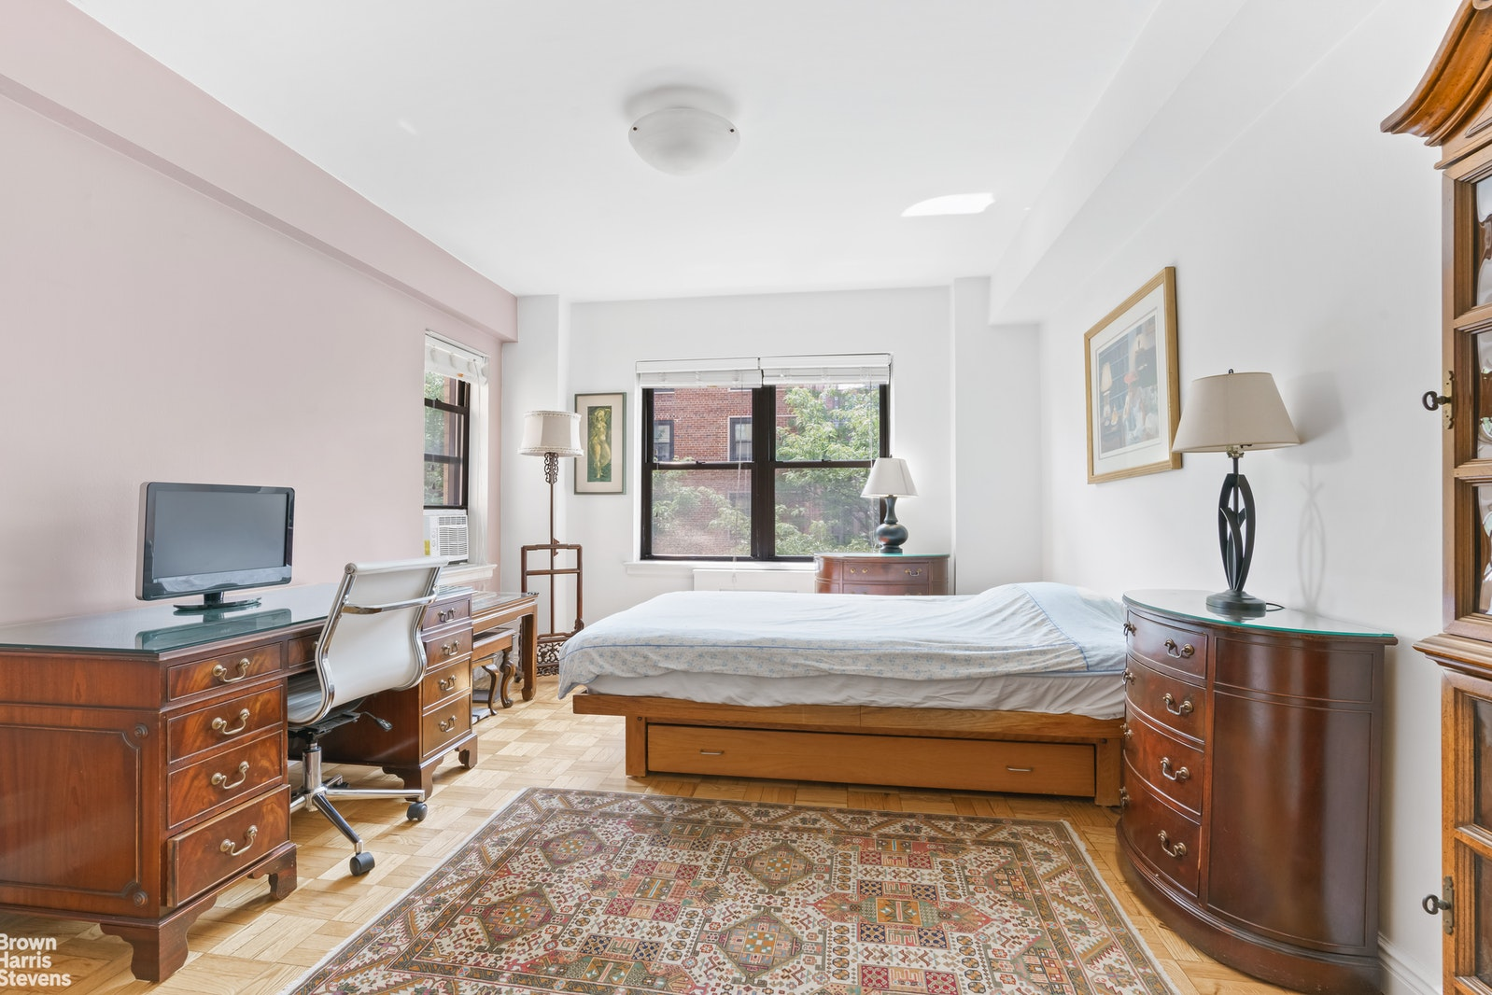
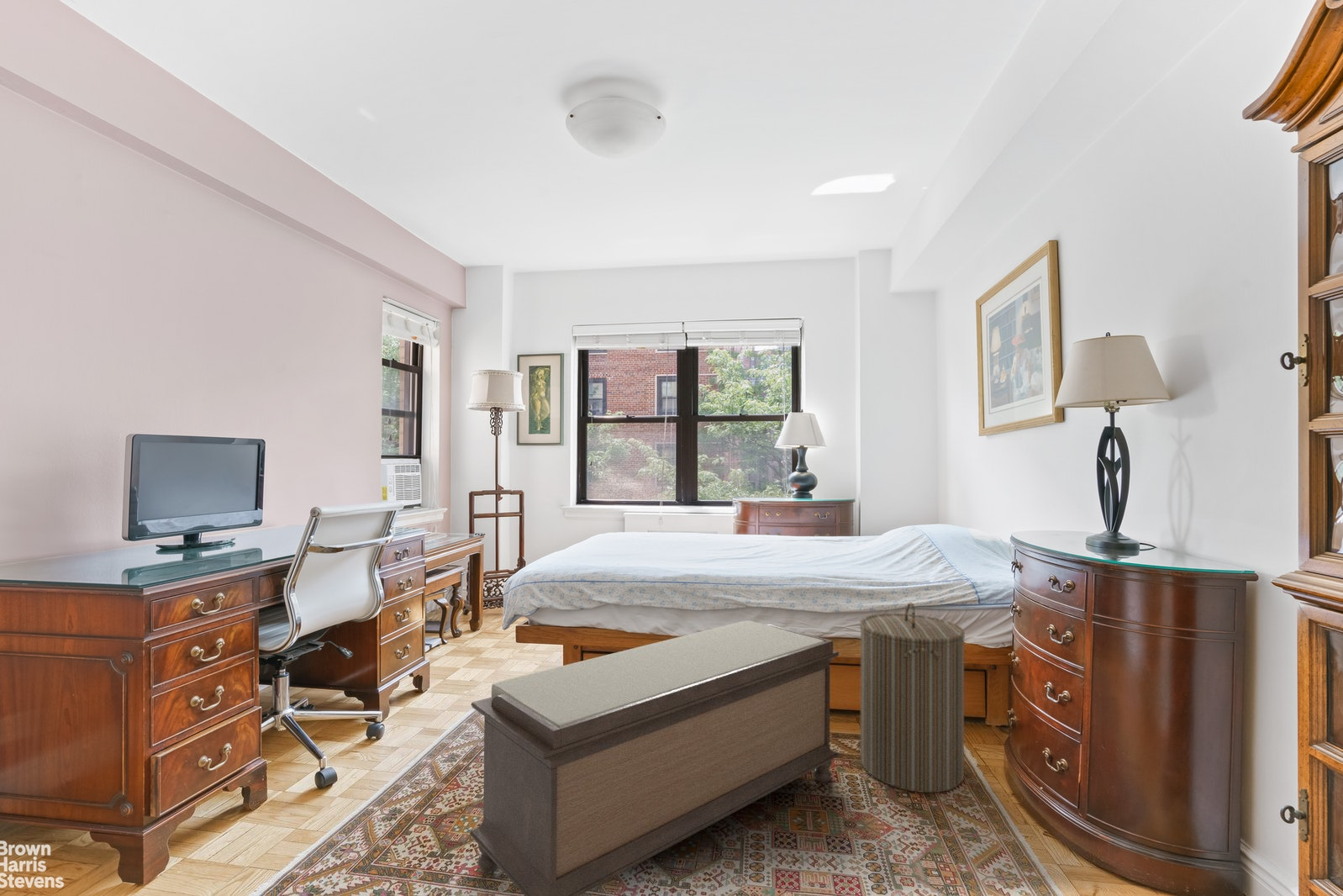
+ bench [469,619,840,896]
+ laundry hamper [859,602,966,793]
